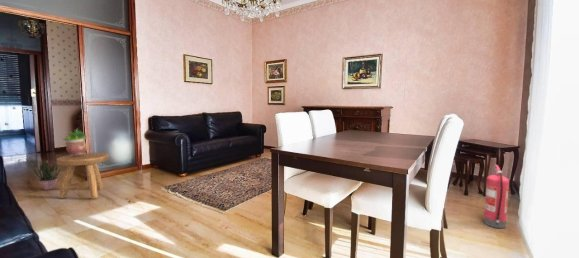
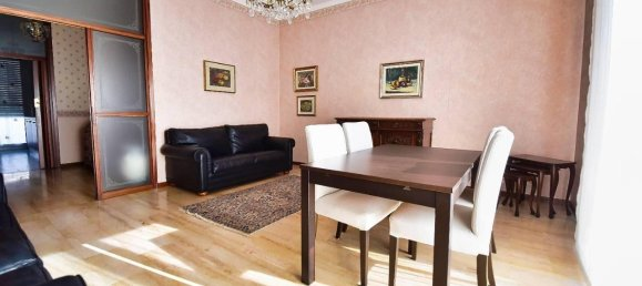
- potted plant [31,159,62,191]
- stool [56,152,110,200]
- potted plant [61,128,89,156]
- fire extinguisher [483,164,510,229]
